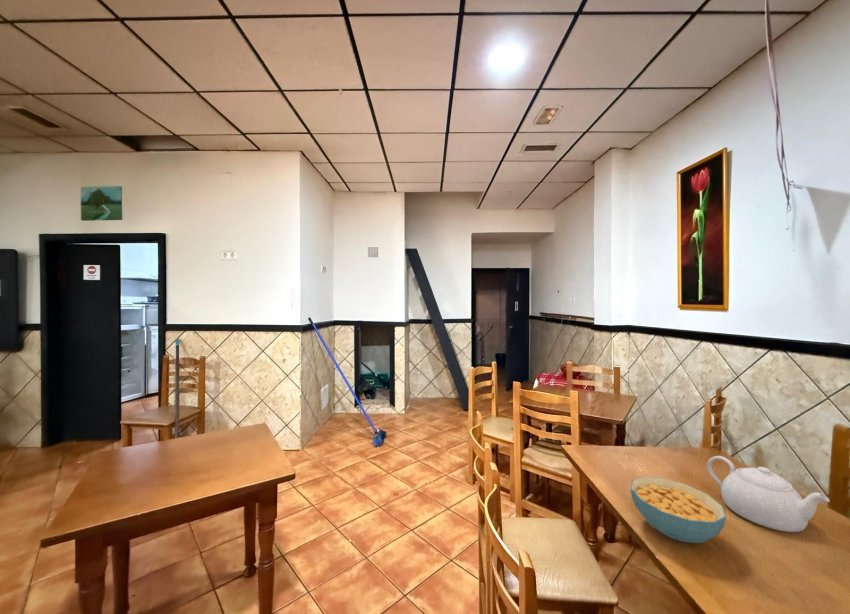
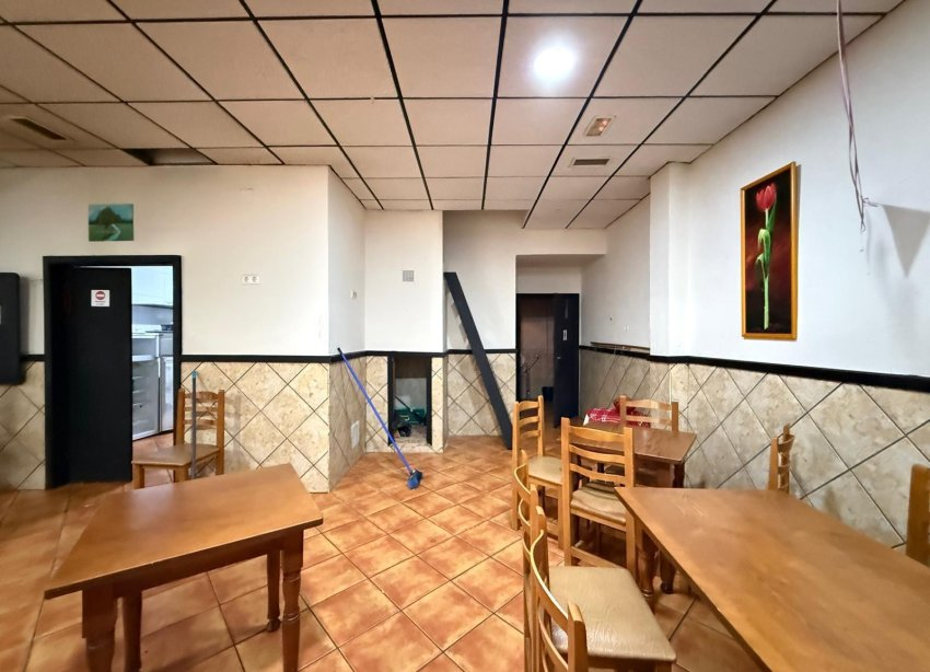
- cereal bowl [630,476,727,544]
- teapot [706,455,831,533]
